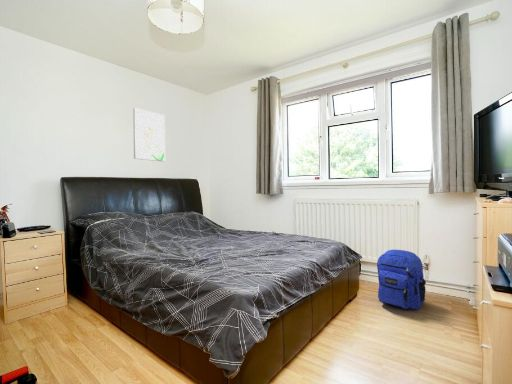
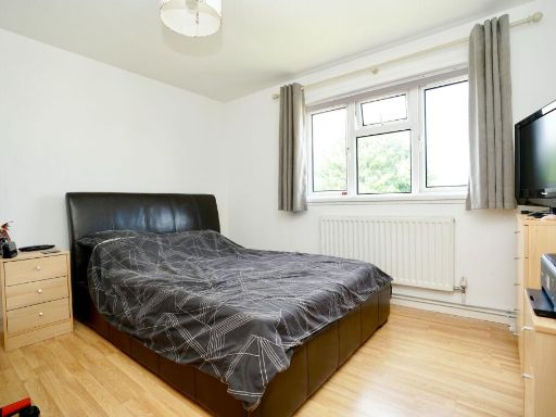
- wall art [132,107,166,162]
- backpack [376,249,427,311]
